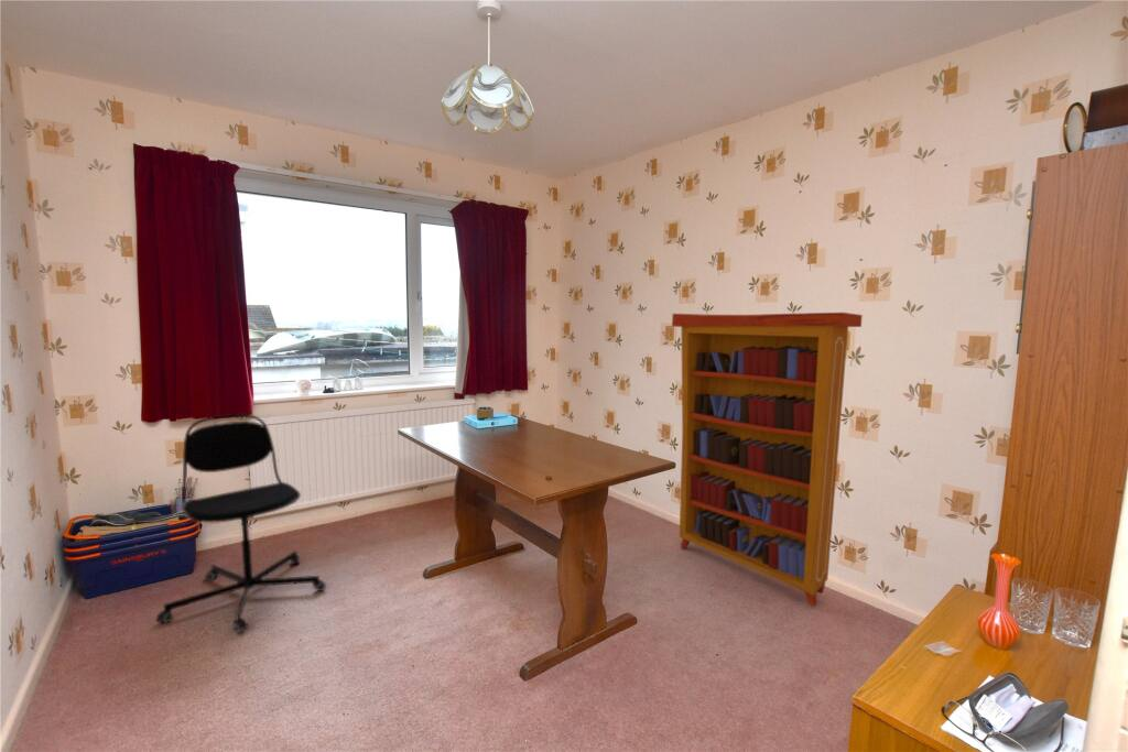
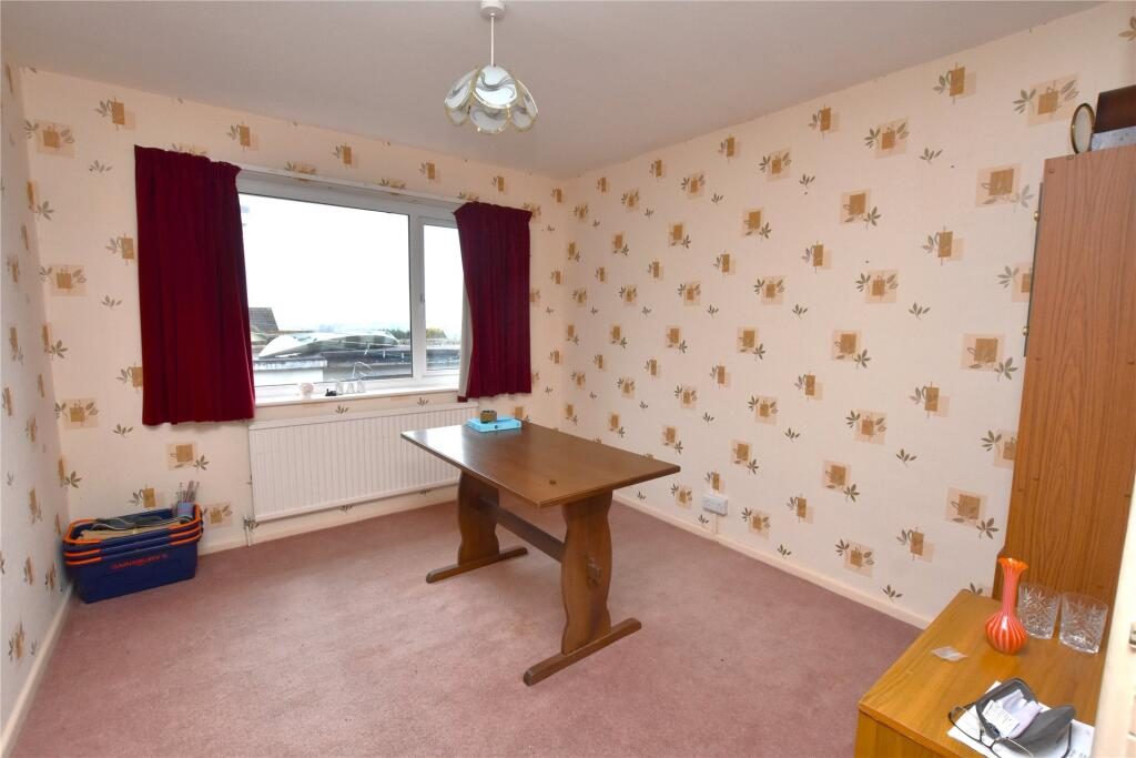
- office chair [155,413,327,634]
- bookcase [671,312,864,608]
